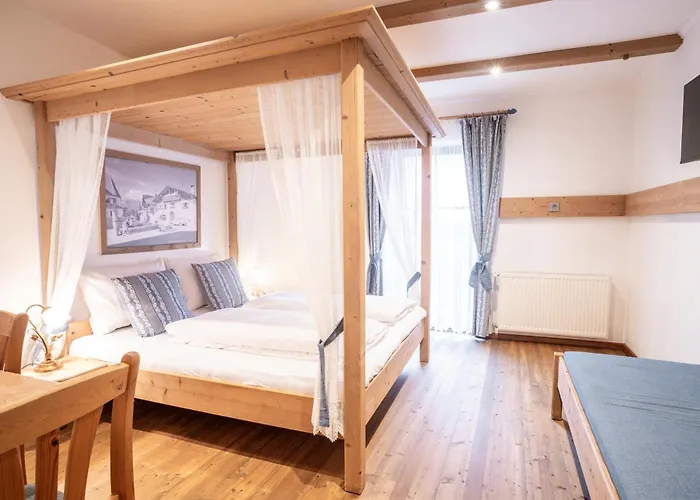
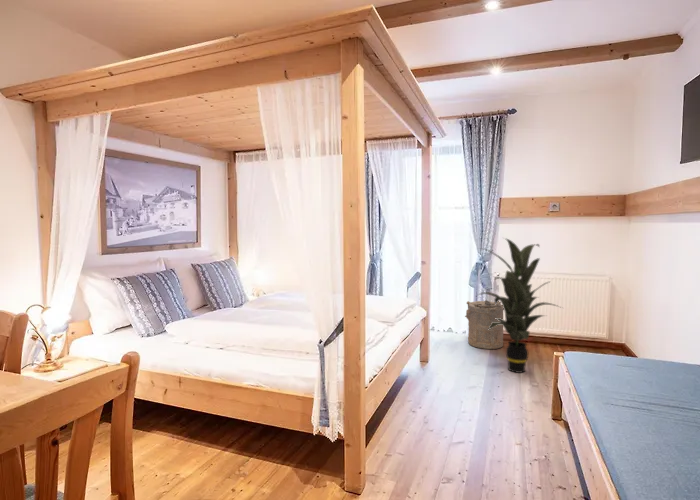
+ laundry hamper [464,299,504,350]
+ indoor plant [476,237,563,374]
